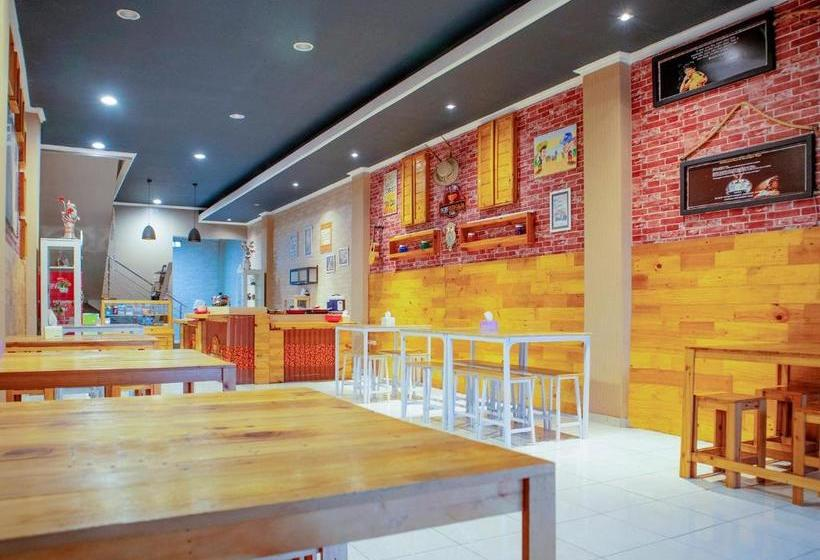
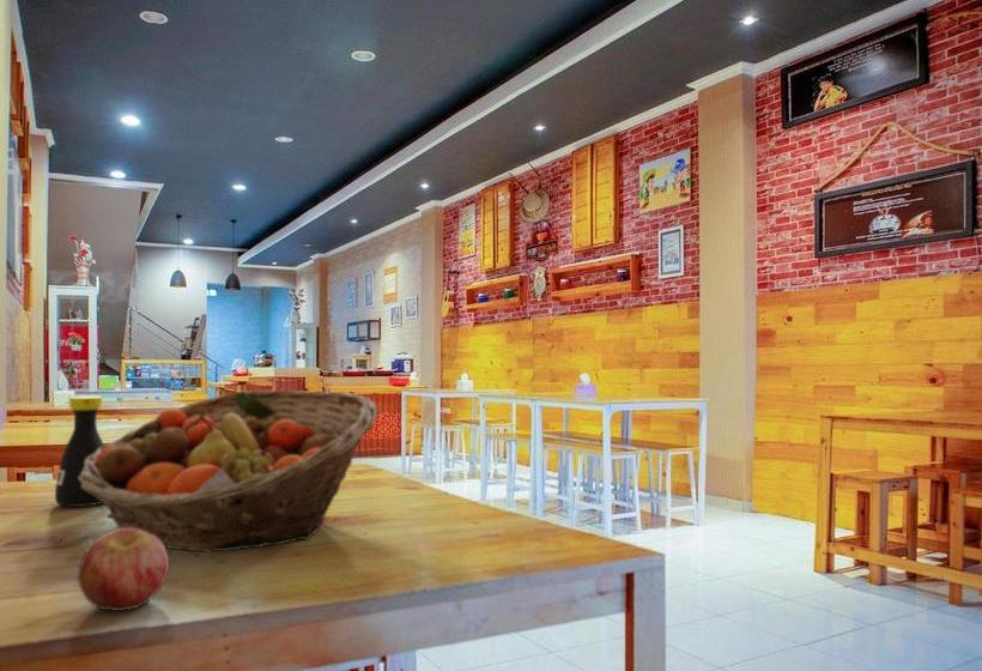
+ bottle [54,394,105,508]
+ fruit basket [78,389,378,554]
+ apple [77,528,170,612]
